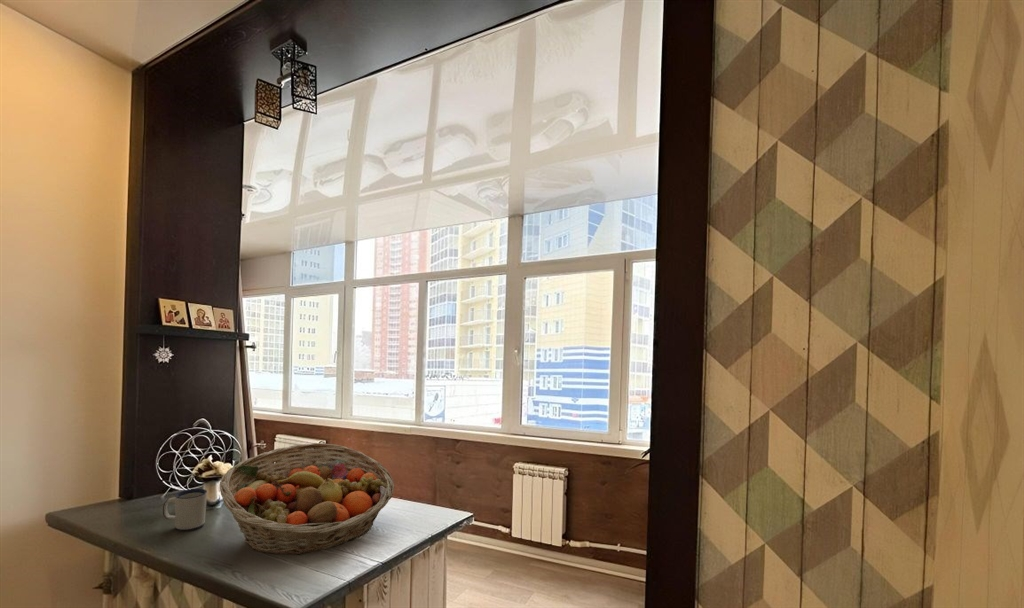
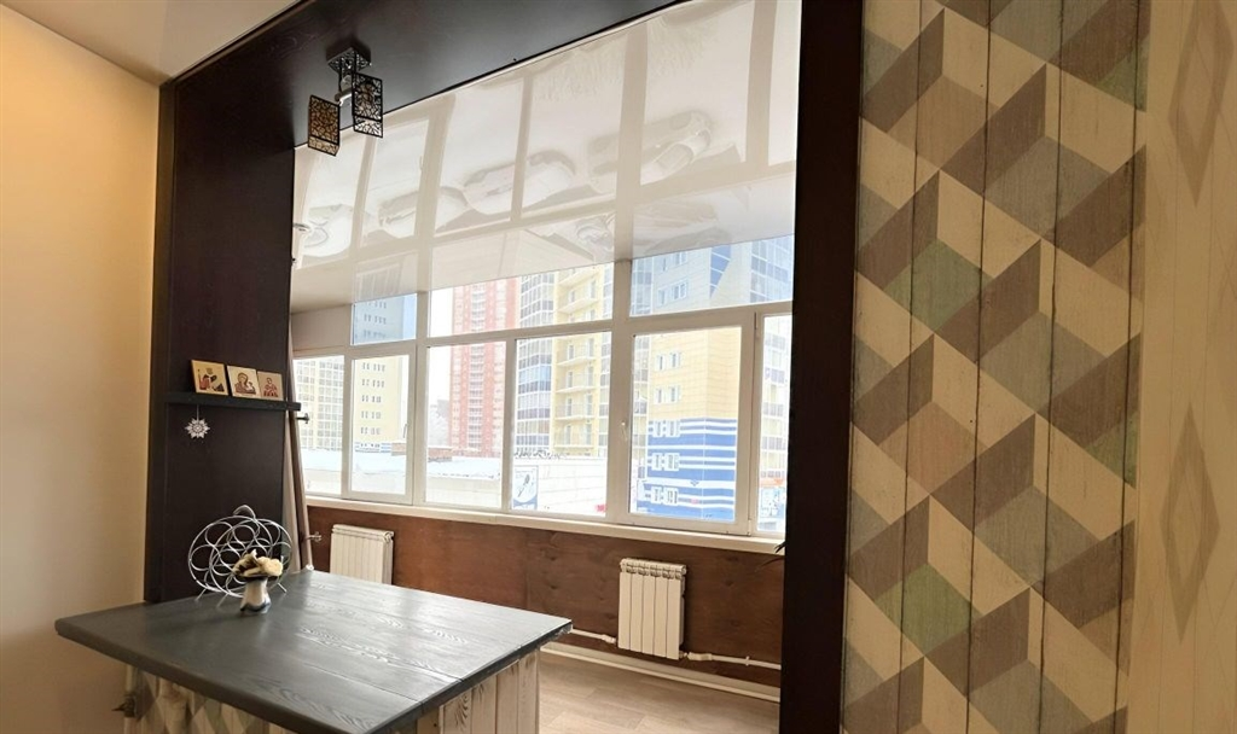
- fruit basket [219,442,395,556]
- mug [162,488,208,532]
